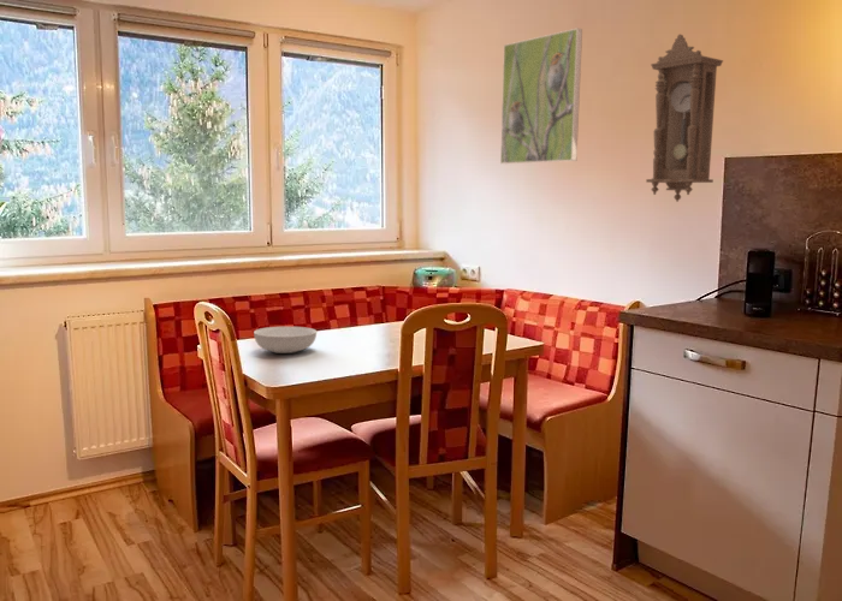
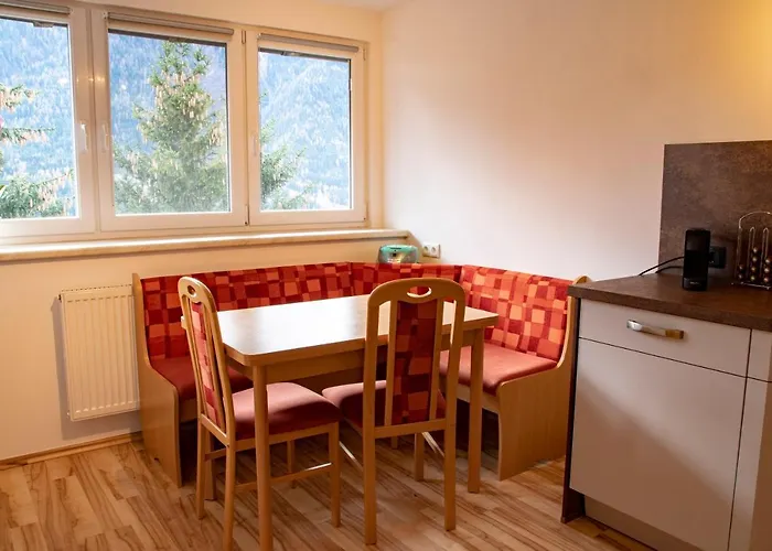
- serving bowl [253,326,318,355]
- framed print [499,28,583,165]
- pendulum clock [645,34,724,203]
